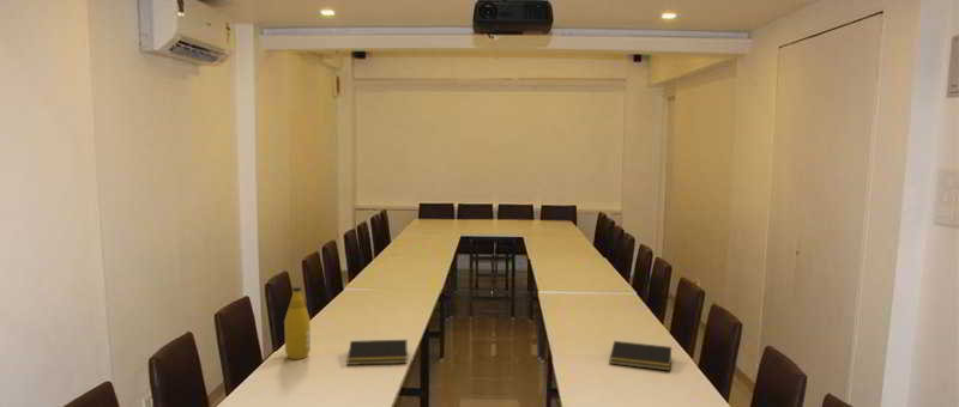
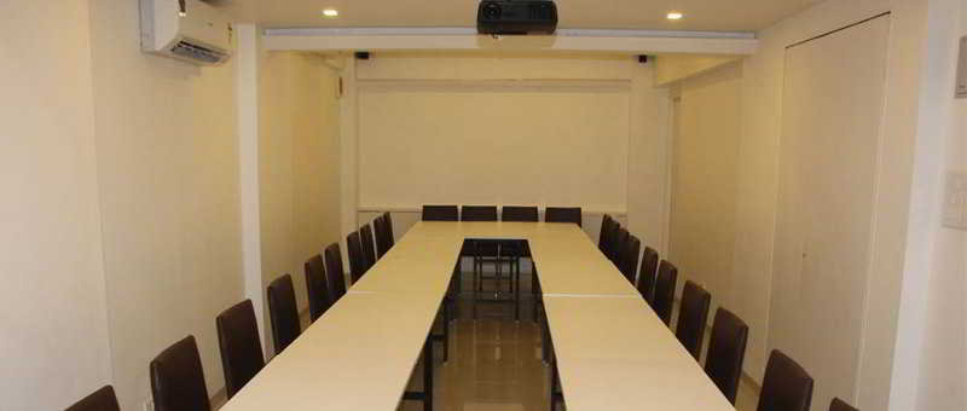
- notepad [608,340,672,372]
- notepad [346,339,409,366]
- bottle [283,286,312,360]
